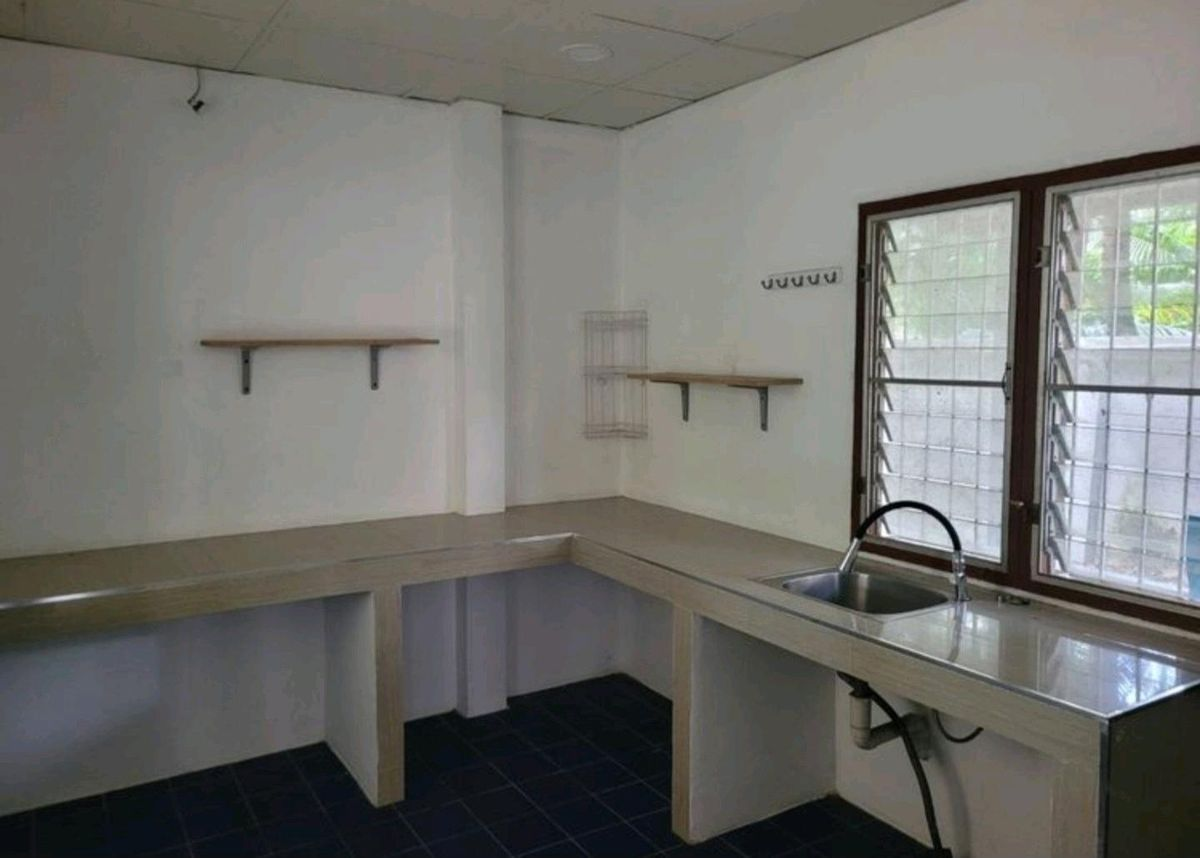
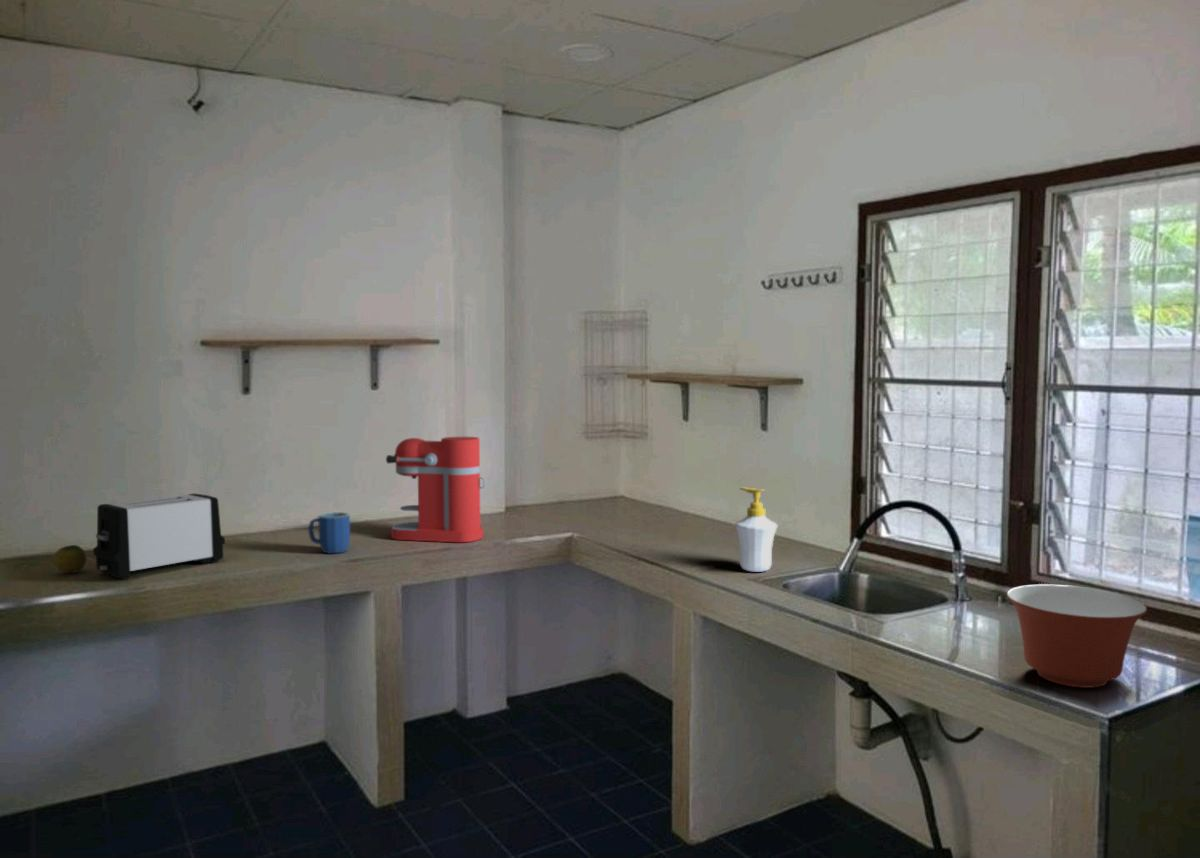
+ fruit [52,544,87,574]
+ mixing bowl [1006,583,1148,689]
+ coffee maker [385,436,487,543]
+ mug [307,511,351,554]
+ toaster [92,492,226,580]
+ soap bottle [734,487,778,573]
